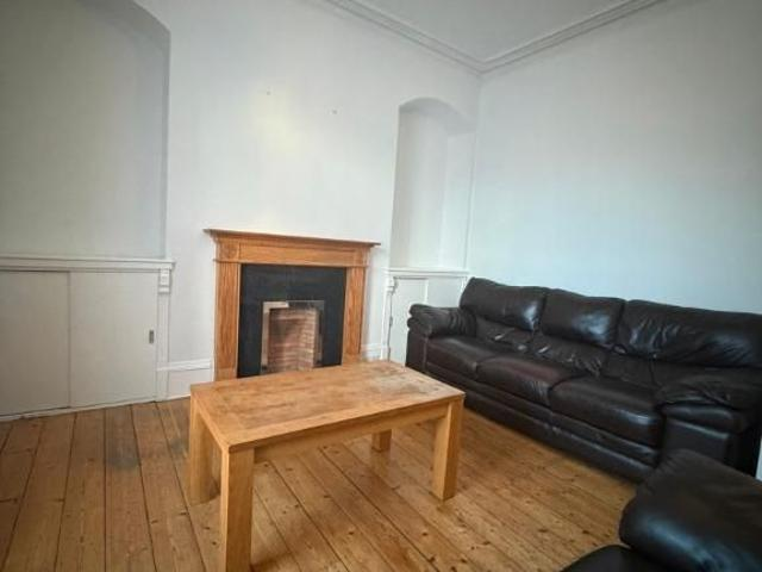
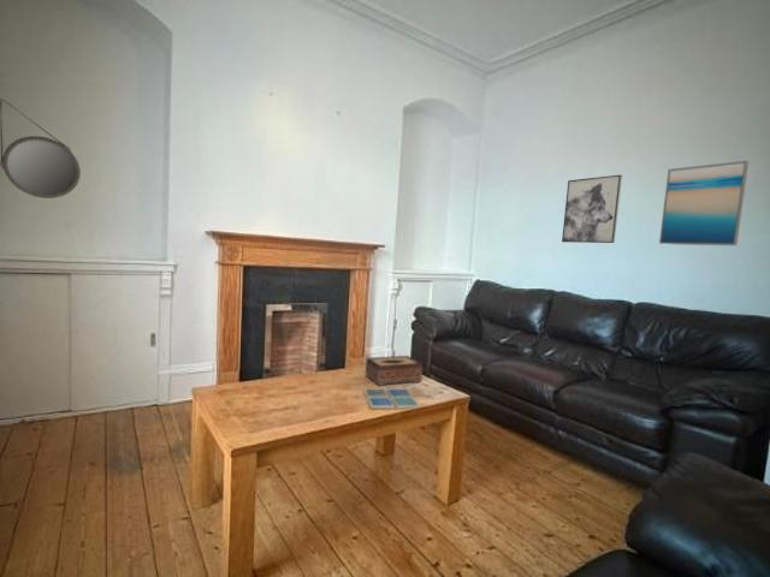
+ wall art [658,160,750,246]
+ tissue box [365,355,424,387]
+ drink coaster [362,388,421,410]
+ wall art [561,174,623,244]
+ home mirror [0,97,82,200]
